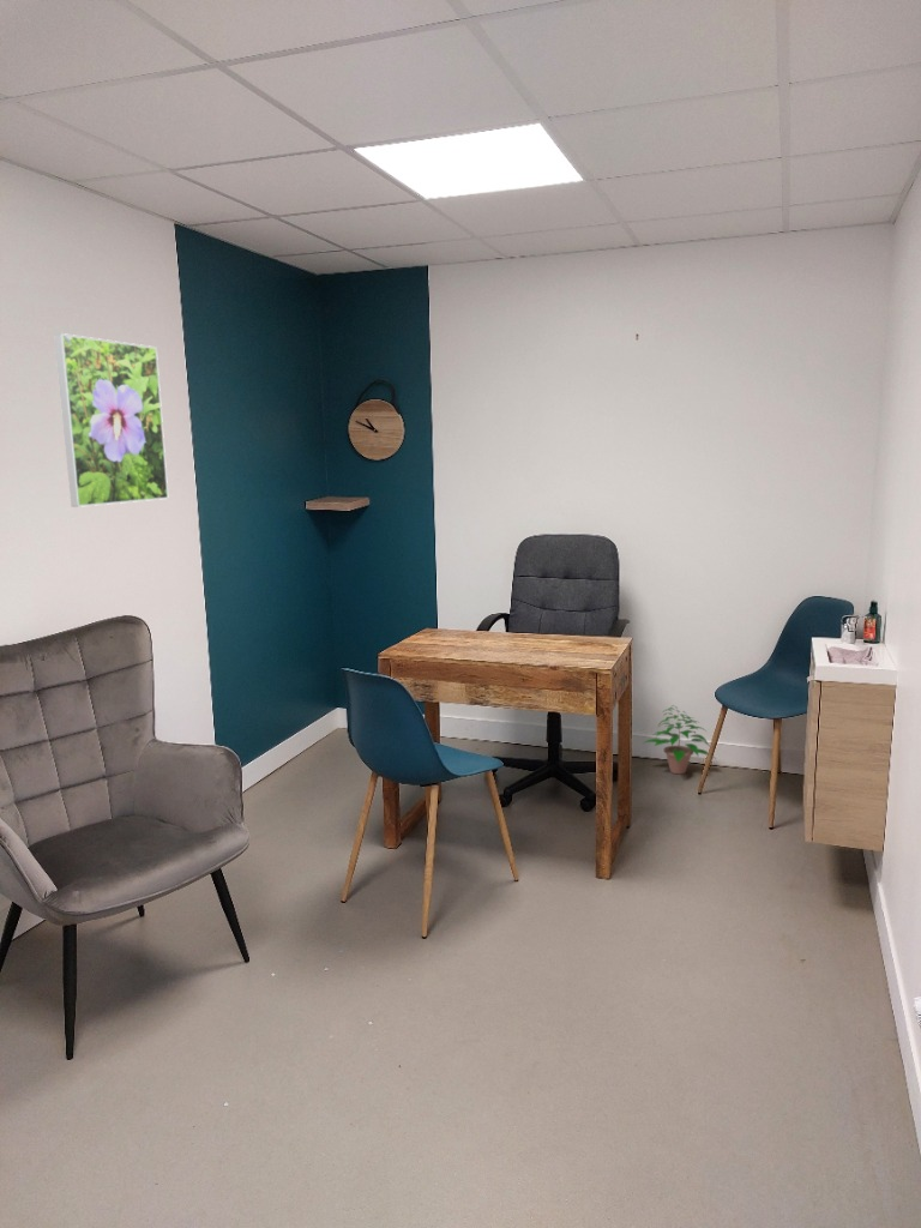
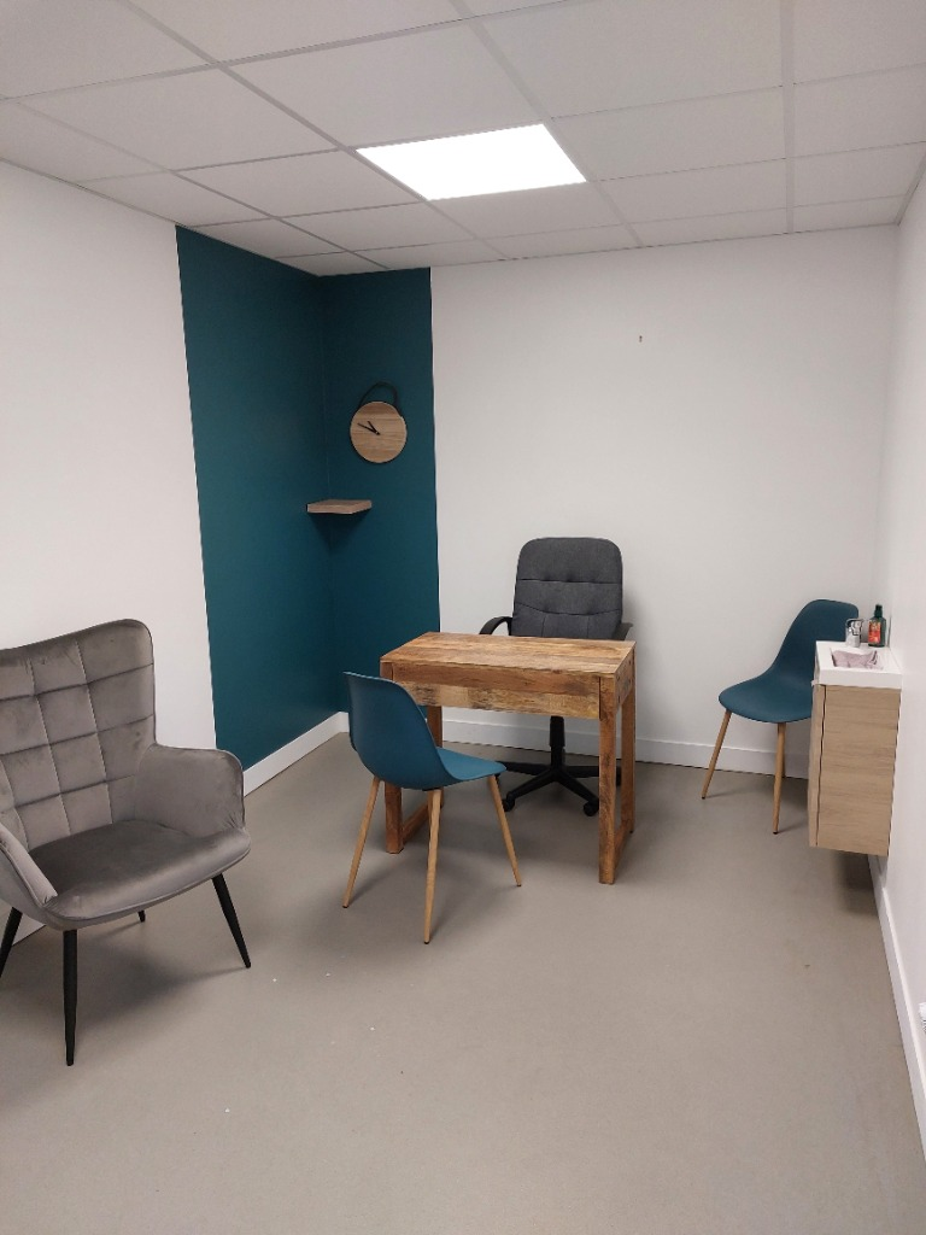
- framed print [53,332,169,508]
- potted plant [642,704,716,776]
